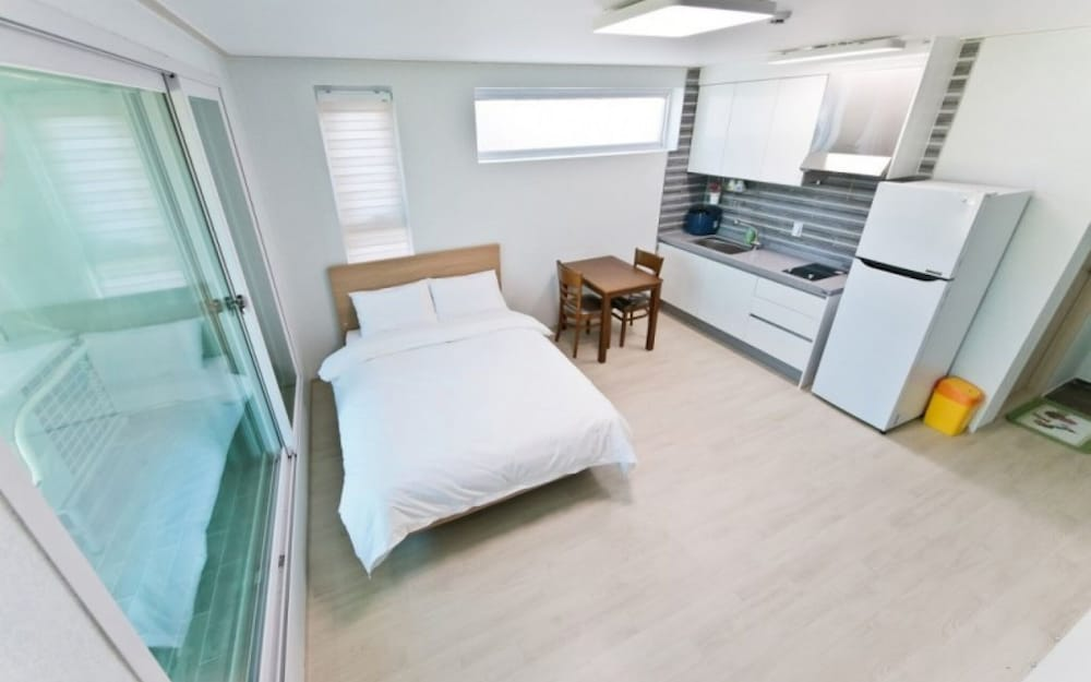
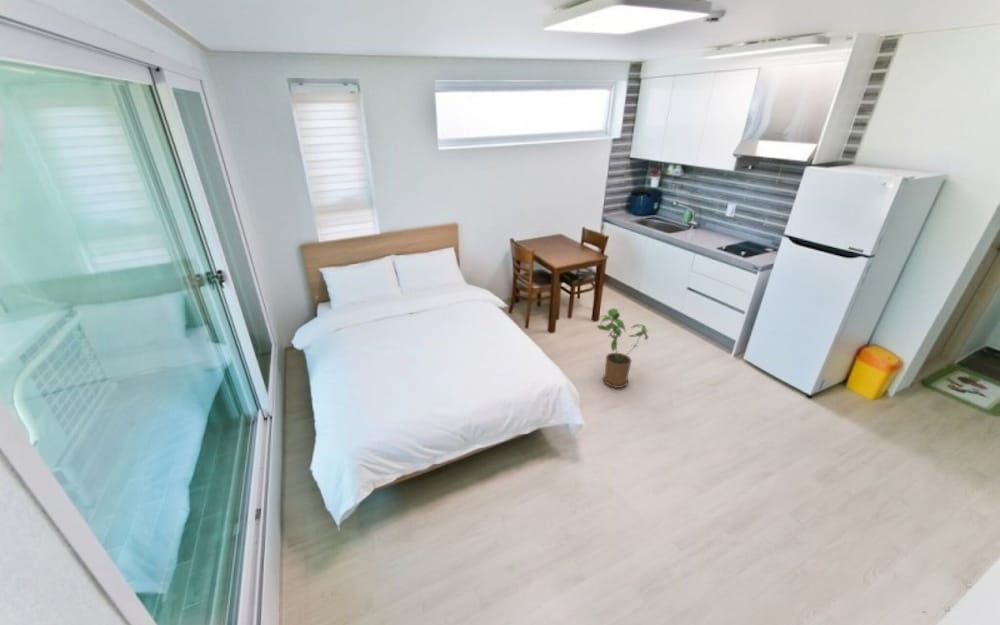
+ house plant [596,307,649,389]
